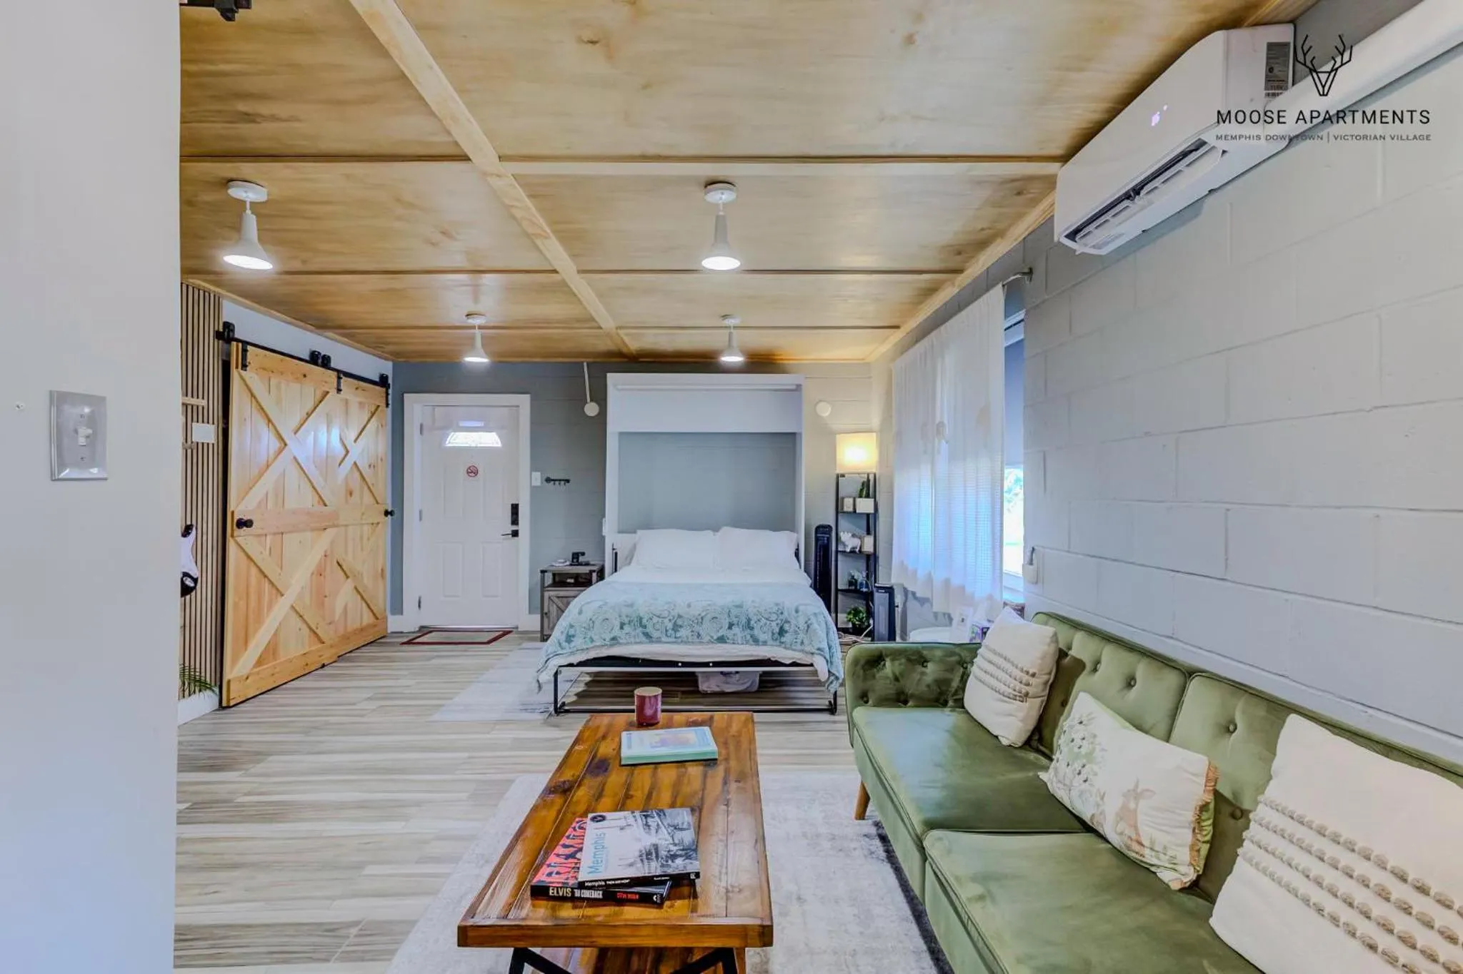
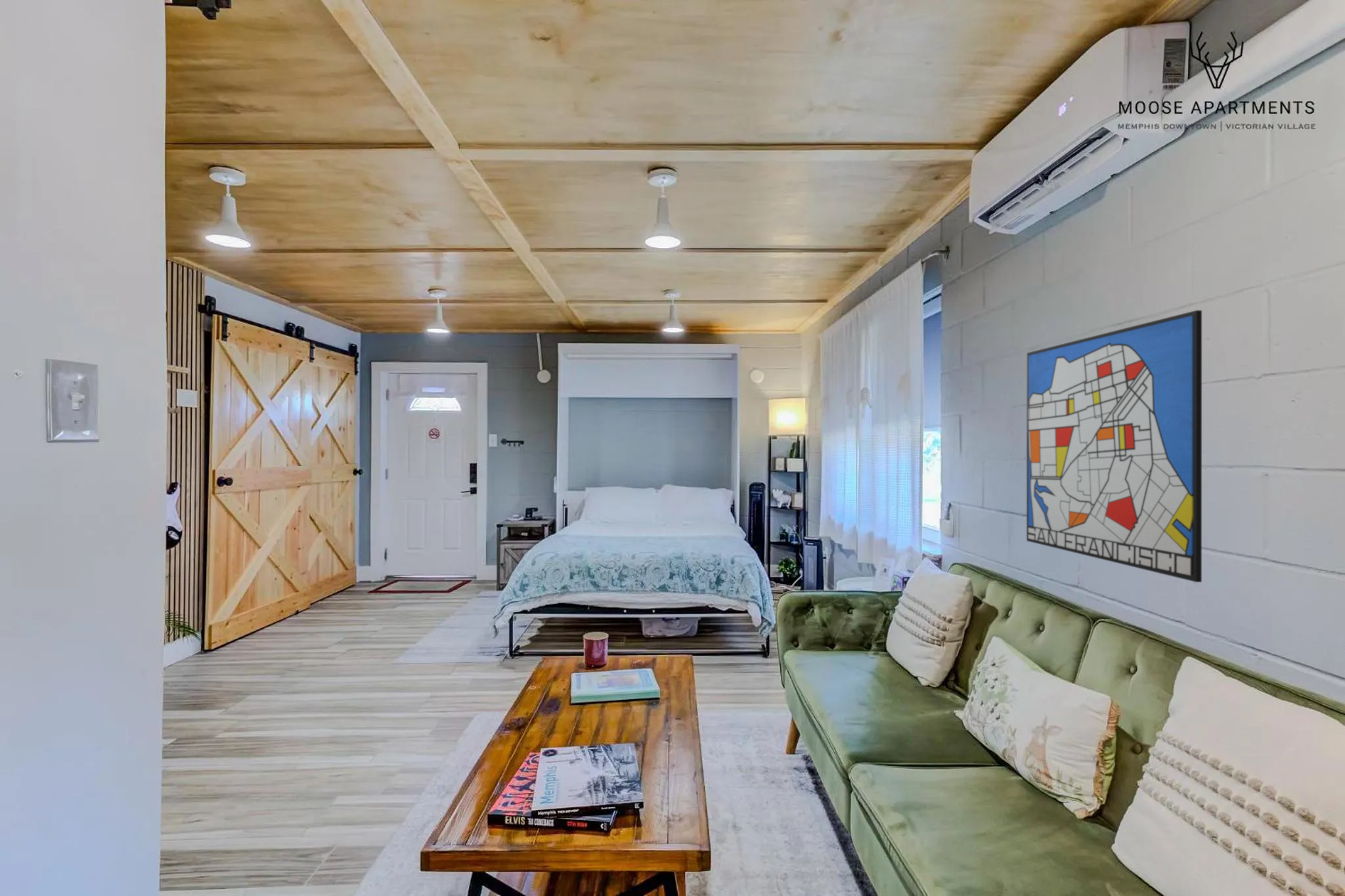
+ wall art [1026,309,1202,583]
